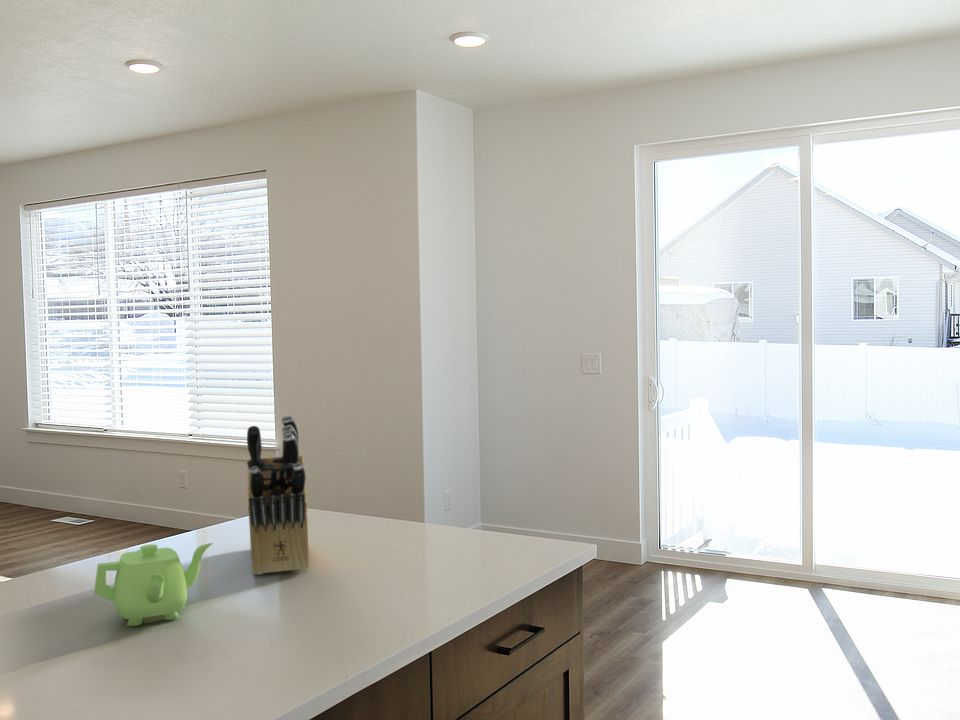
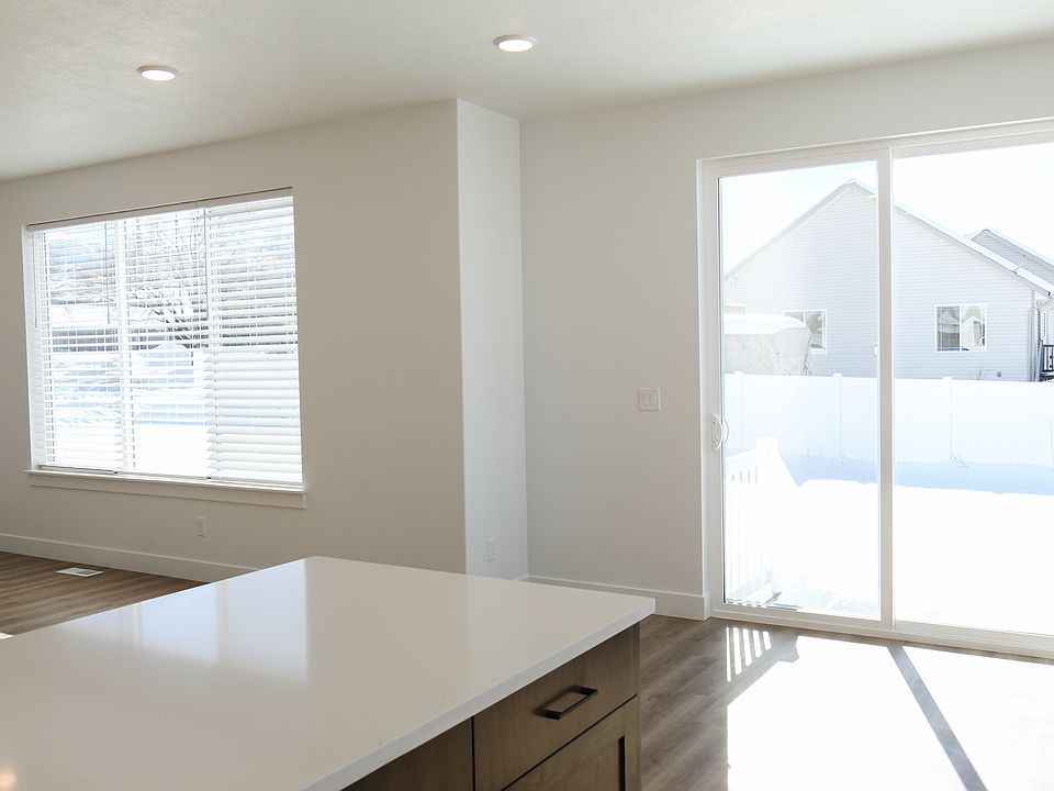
- knife block [246,414,310,576]
- teapot [93,542,214,627]
